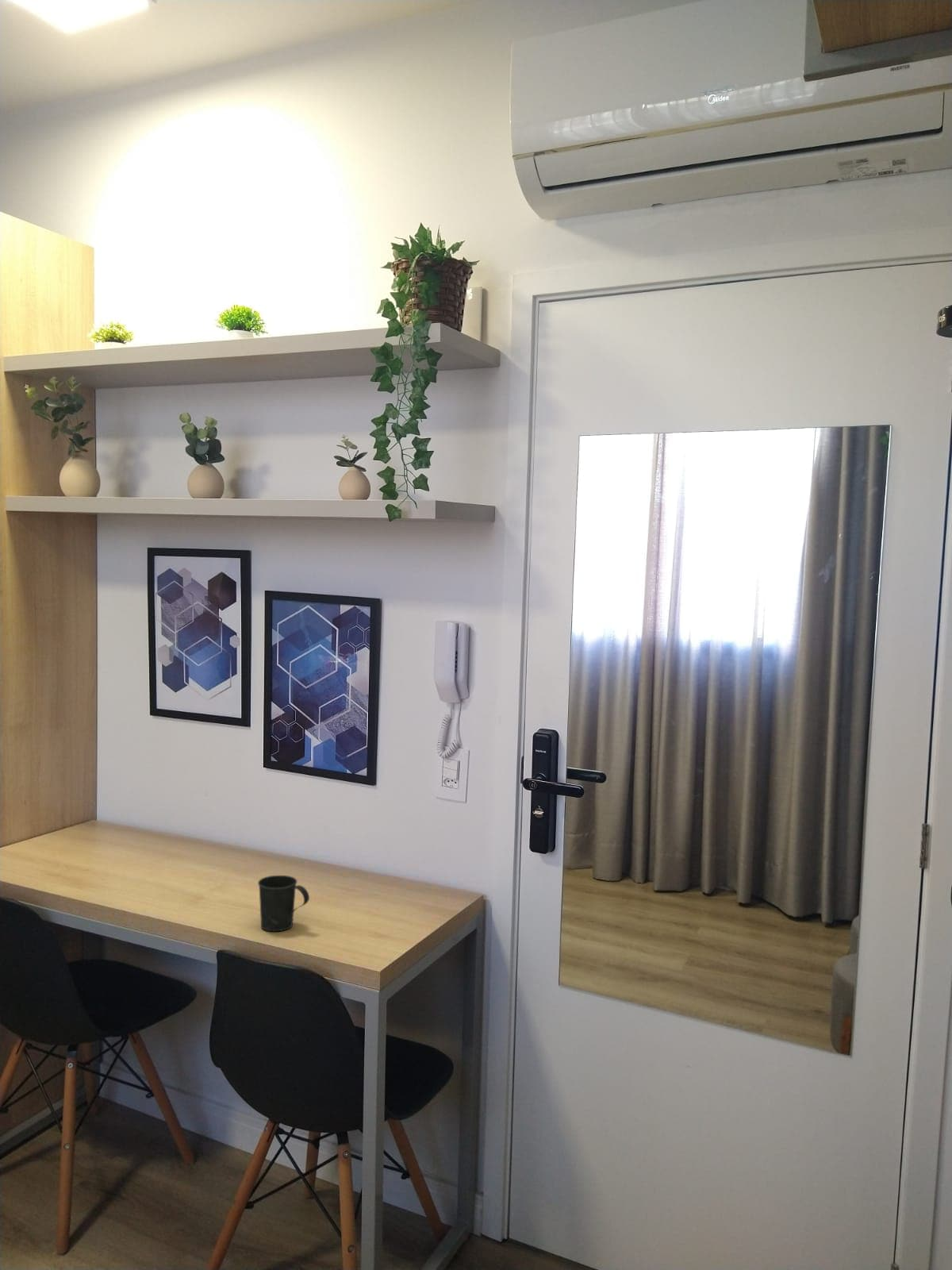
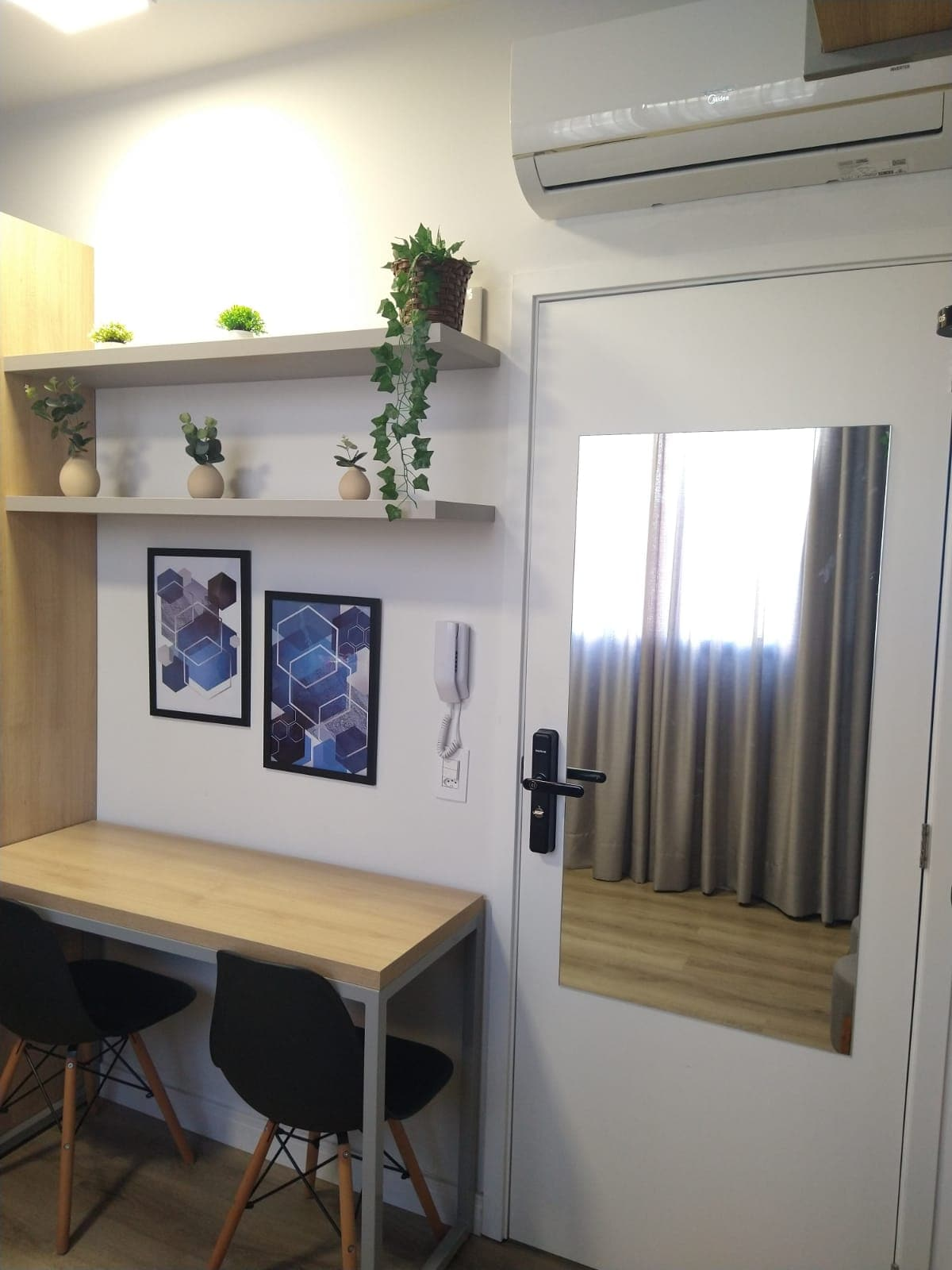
- mug [257,875,310,932]
